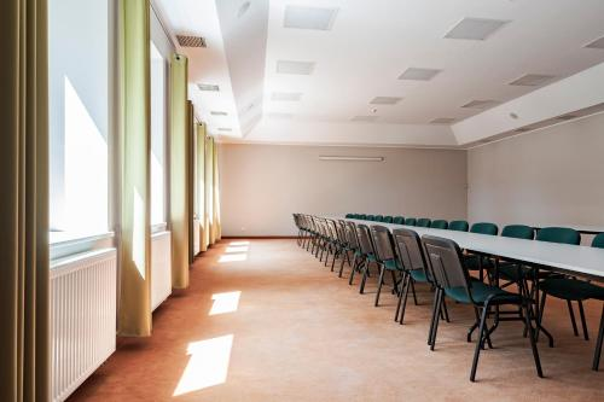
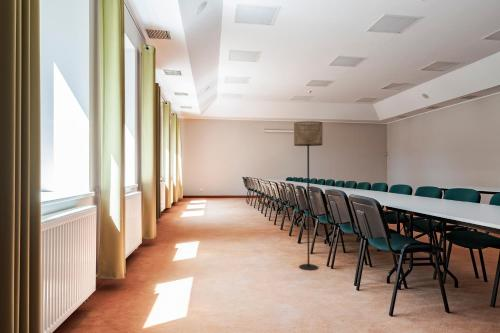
+ floor lamp [293,120,324,271]
